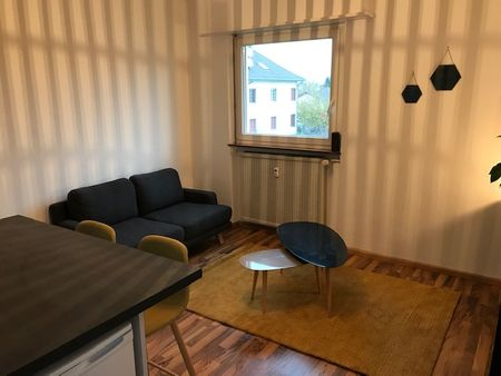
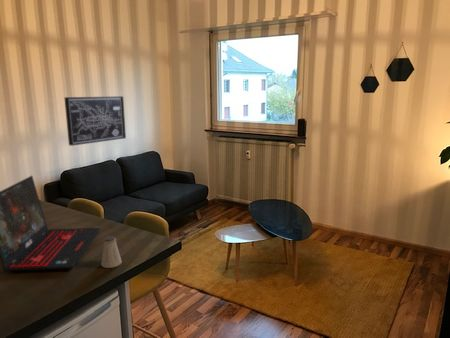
+ wall art [63,95,127,147]
+ saltshaker [100,235,123,269]
+ laptop [0,175,101,273]
